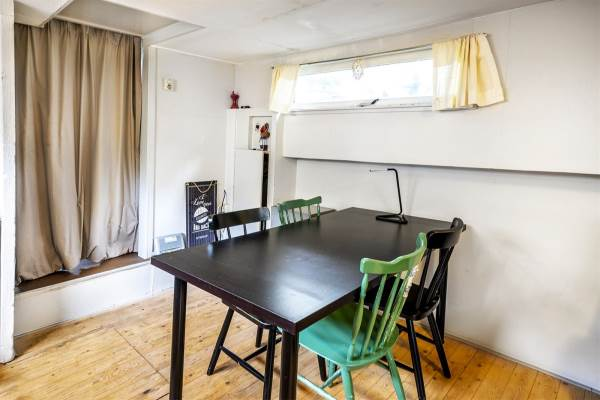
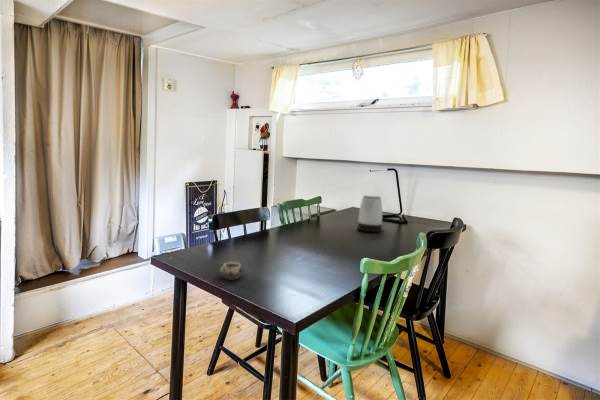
+ cup [218,261,245,281]
+ kettle [356,194,383,233]
